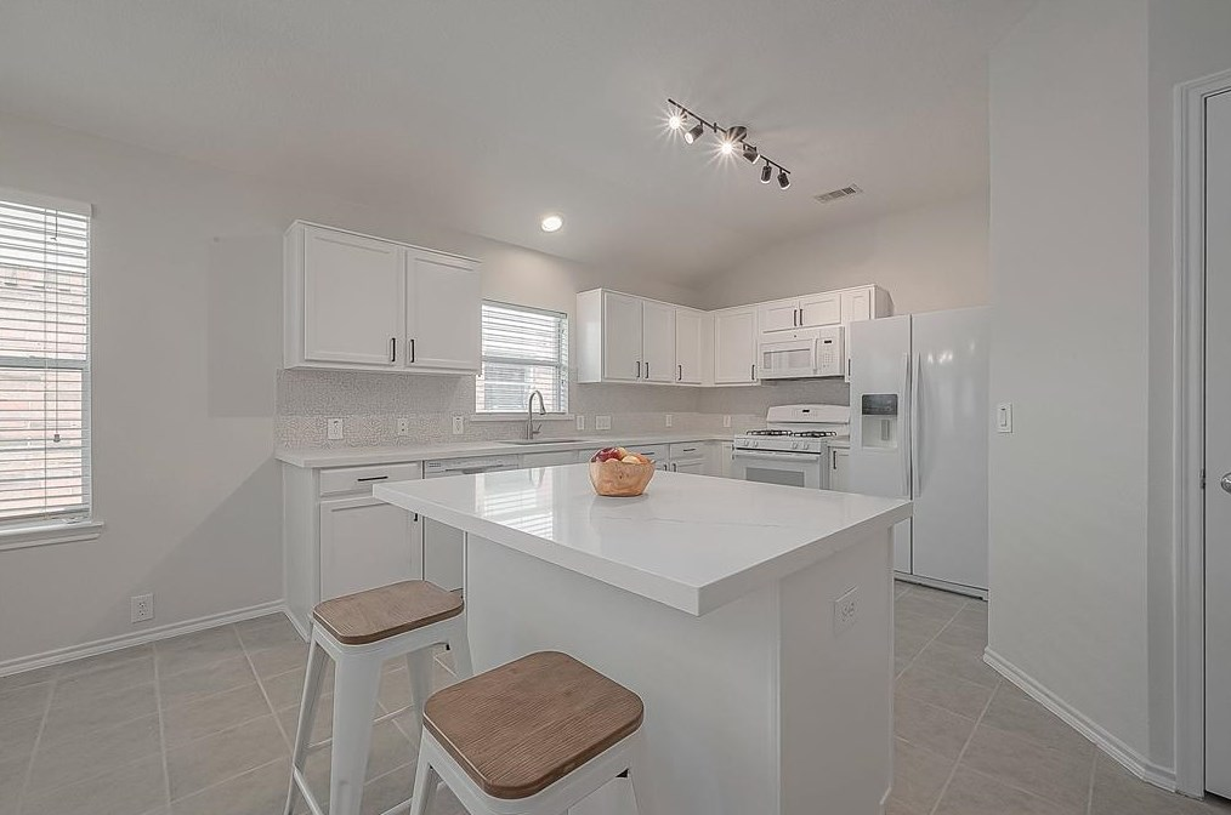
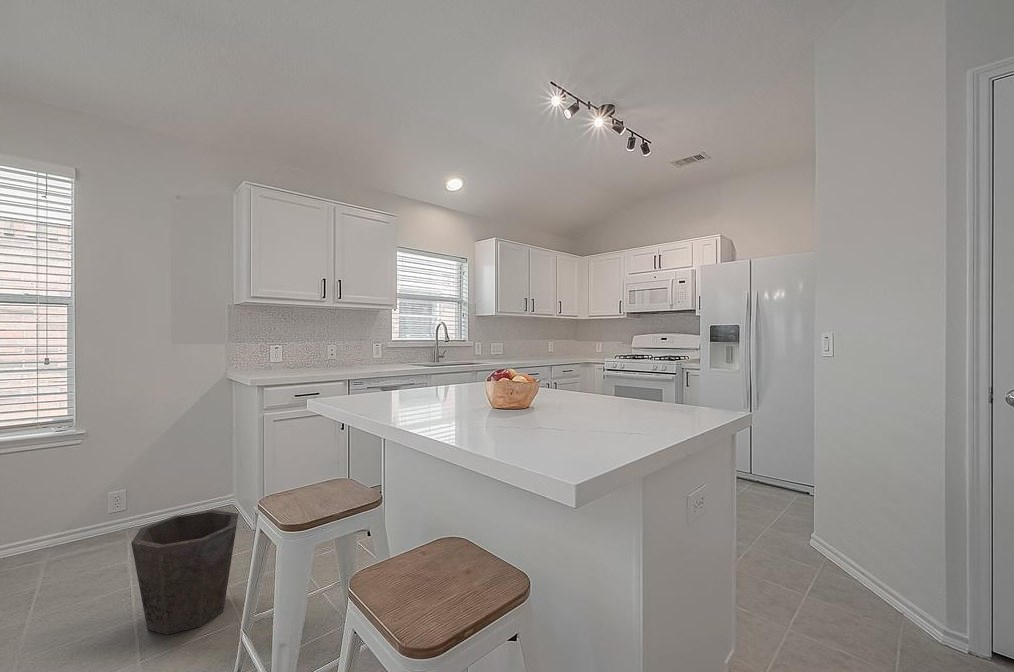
+ waste bin [130,509,239,636]
